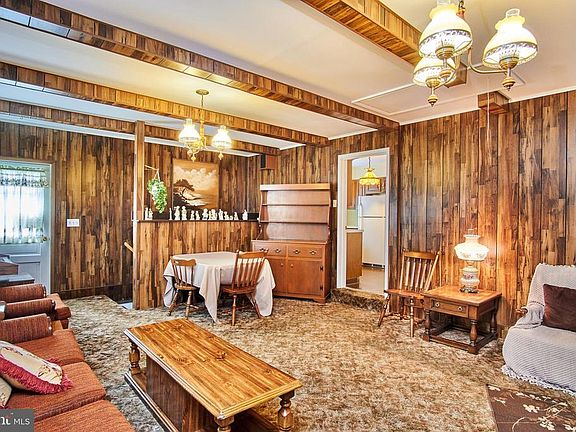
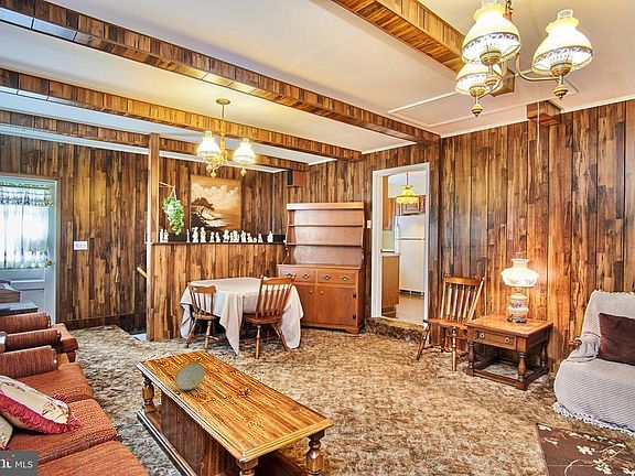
+ decorative bowl [173,360,206,391]
